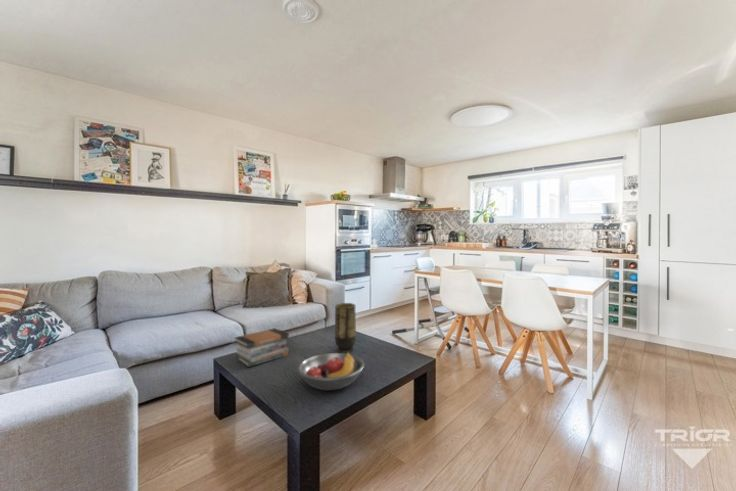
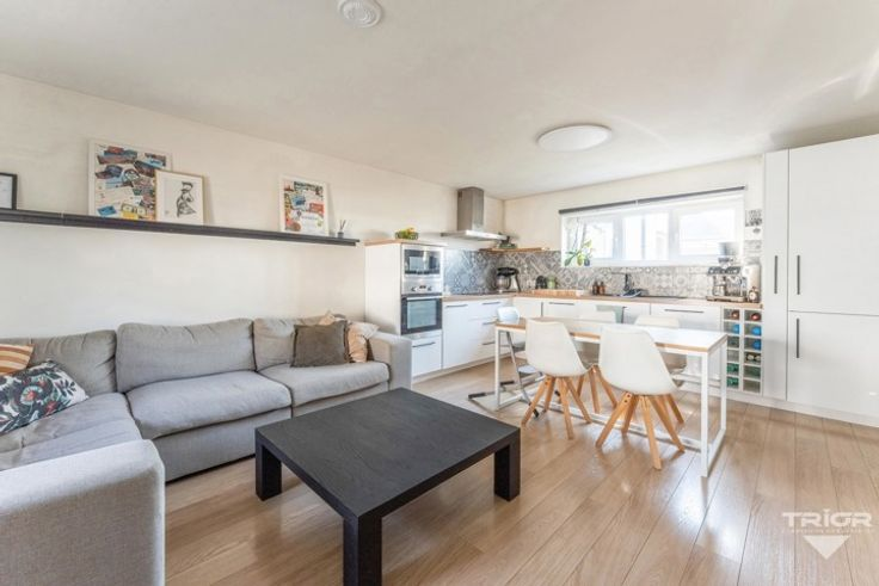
- fruit bowl [297,352,365,391]
- vase [334,302,357,353]
- book stack [234,327,290,368]
